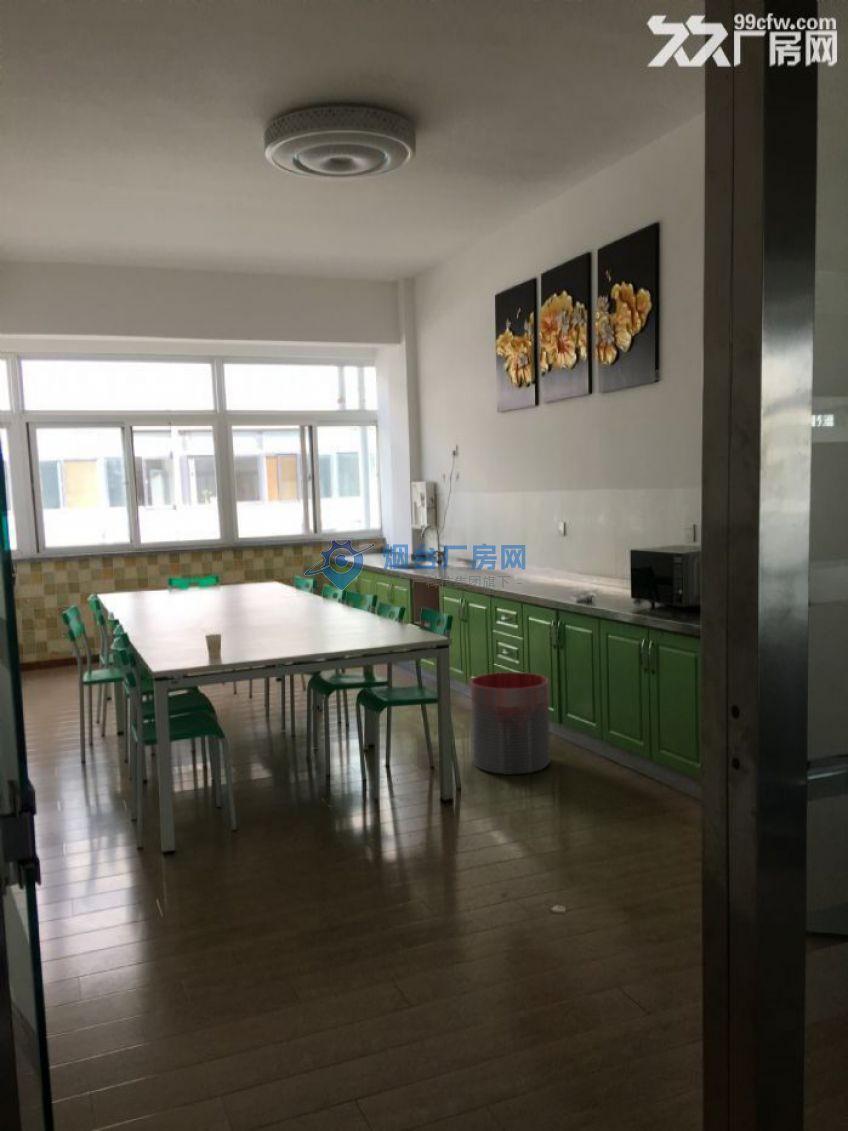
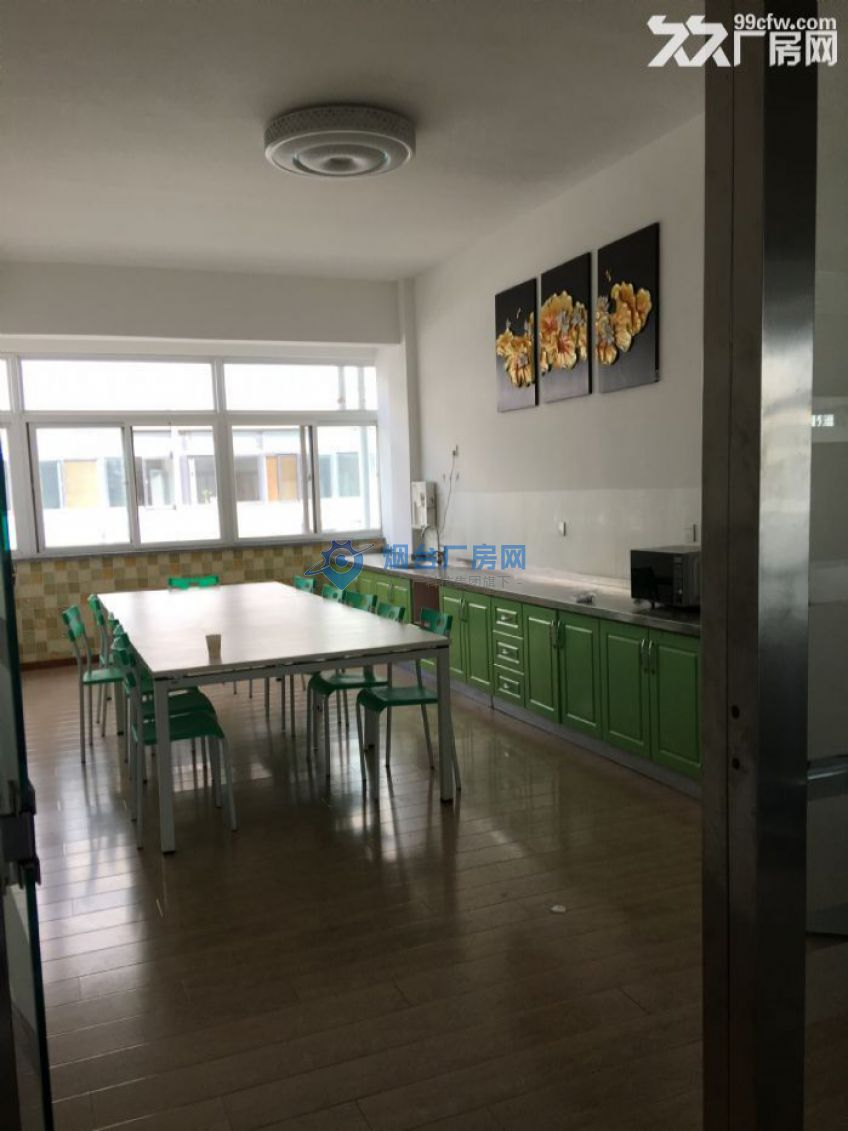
- trash can [469,671,552,776]
